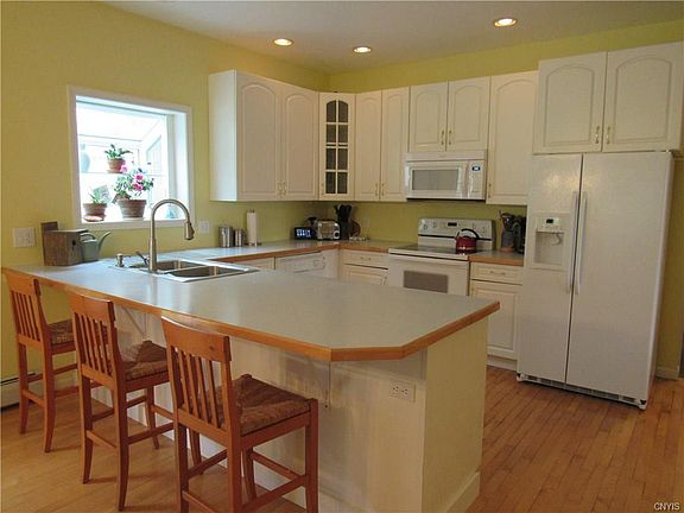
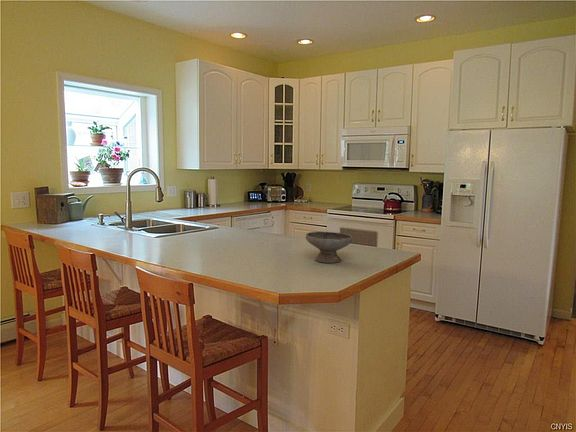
+ bowl [305,231,353,264]
